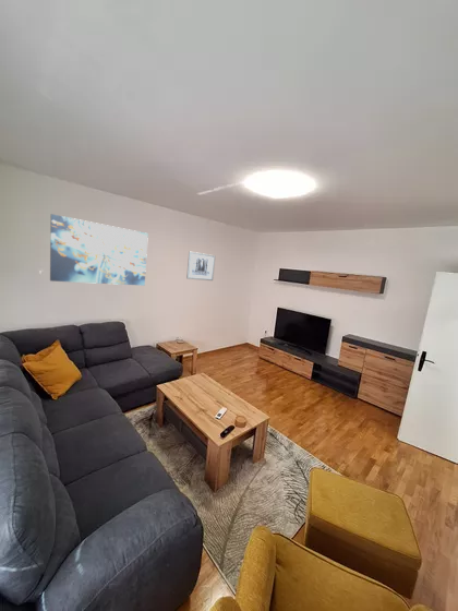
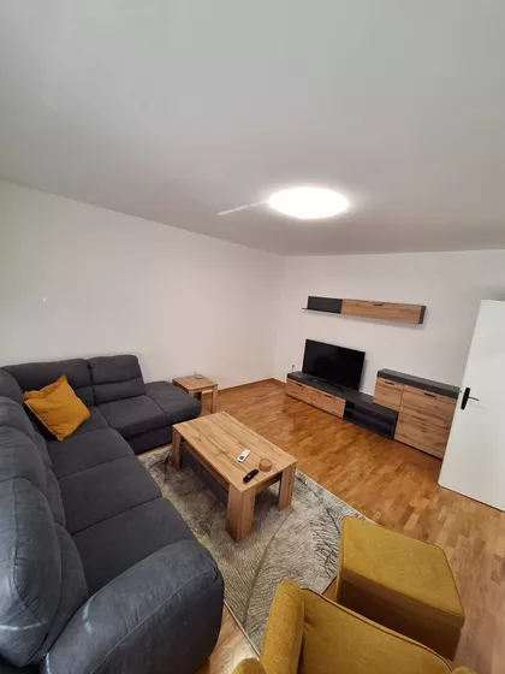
- wall art [185,251,216,281]
- wall art [49,213,149,287]
